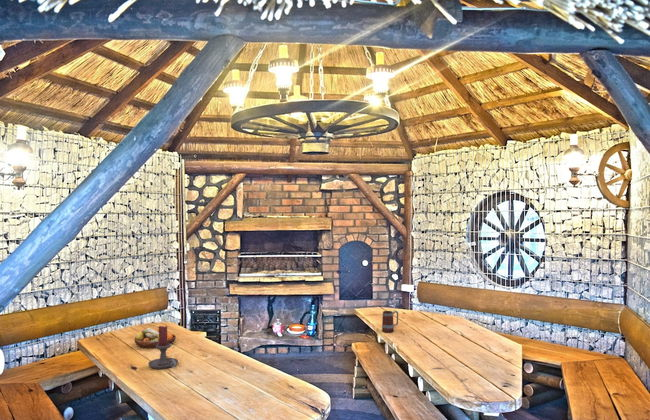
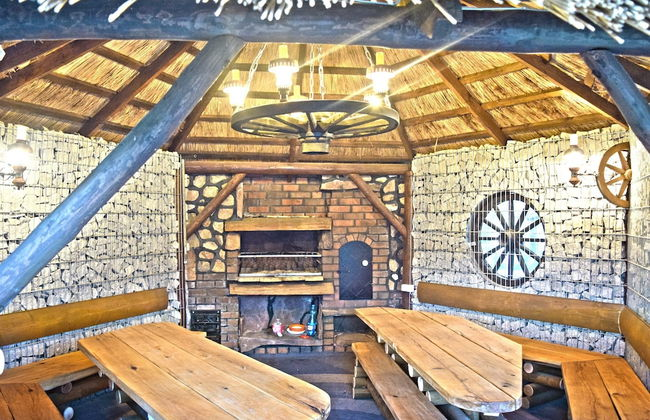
- fruit bowl [133,327,177,349]
- candle holder [147,325,179,370]
- beer mug [381,310,399,333]
